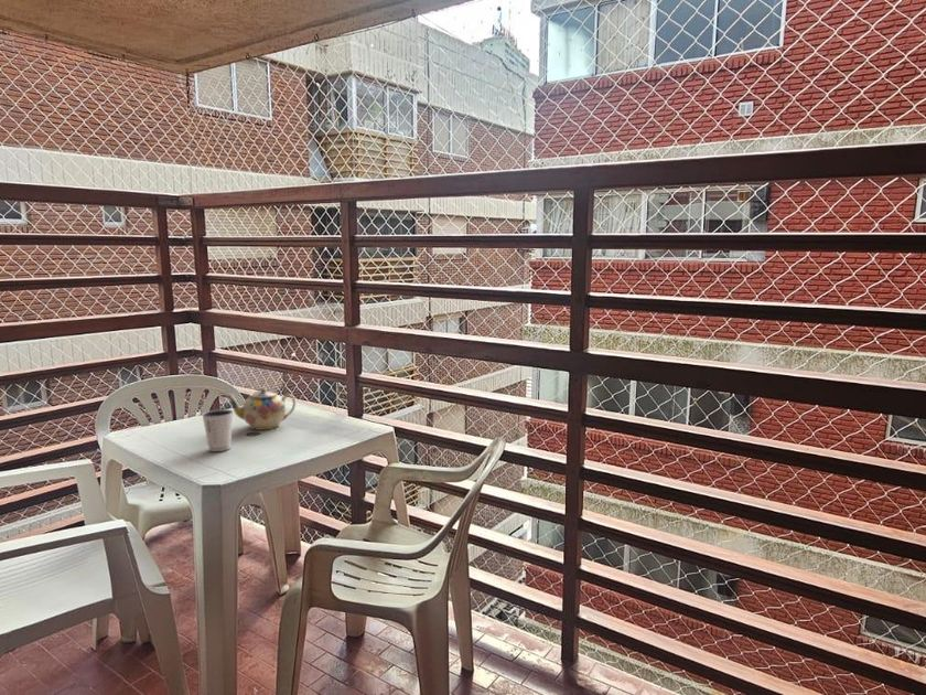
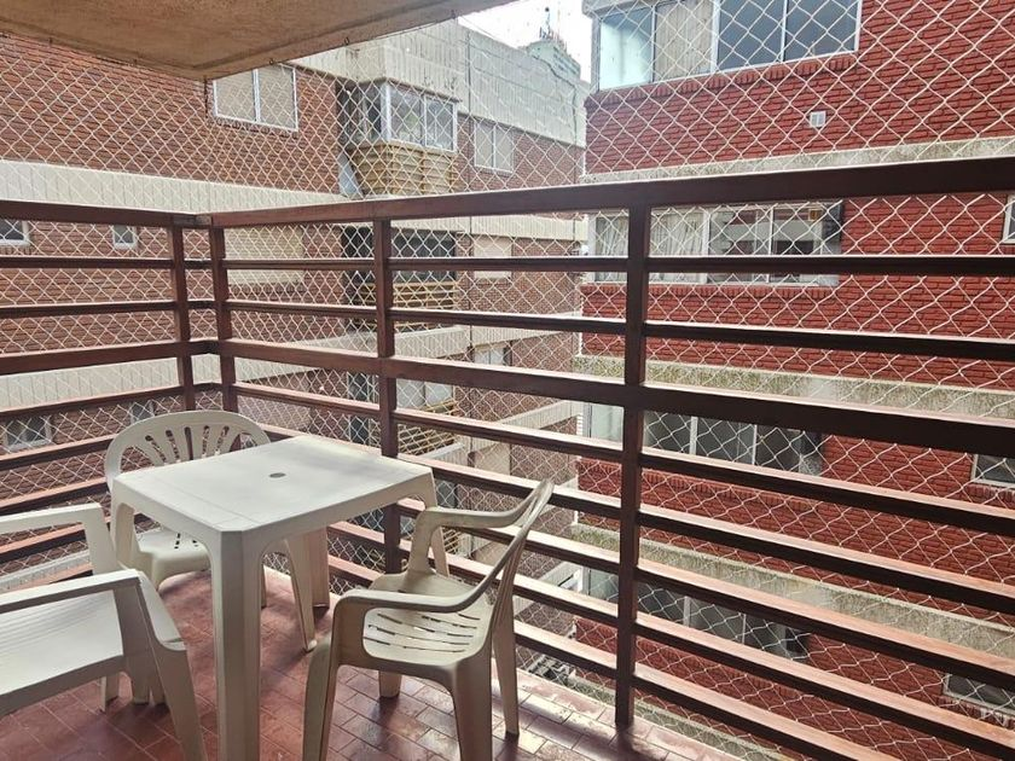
- teapot [225,387,297,431]
- dixie cup [201,408,235,452]
